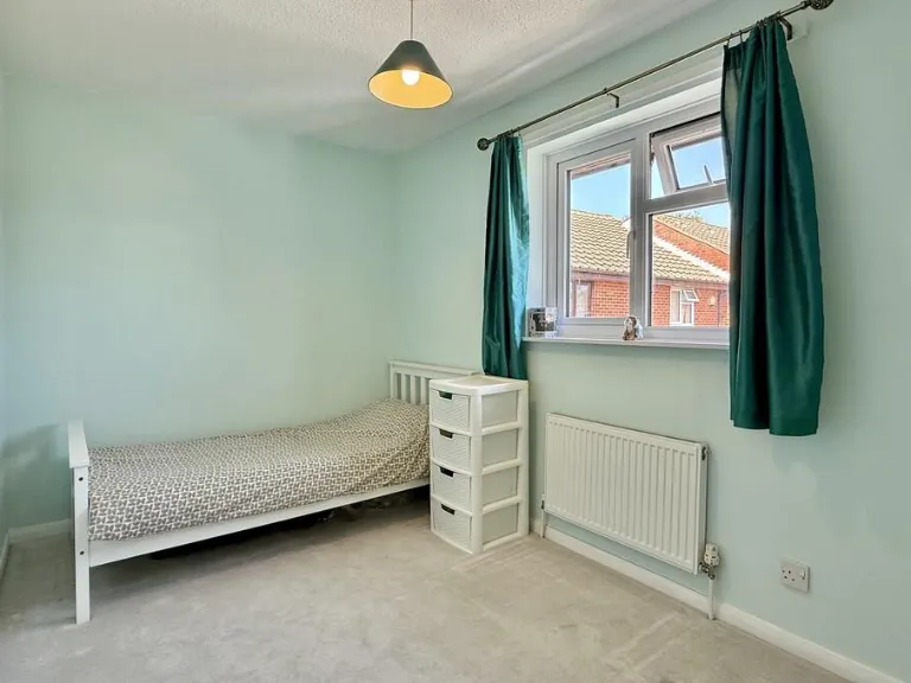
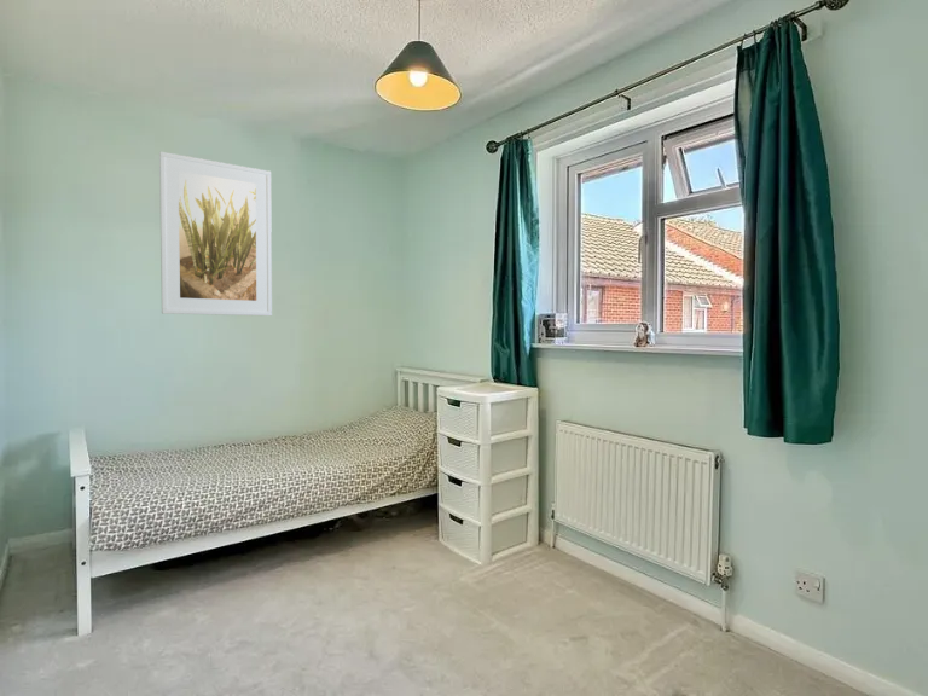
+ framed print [158,151,273,317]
